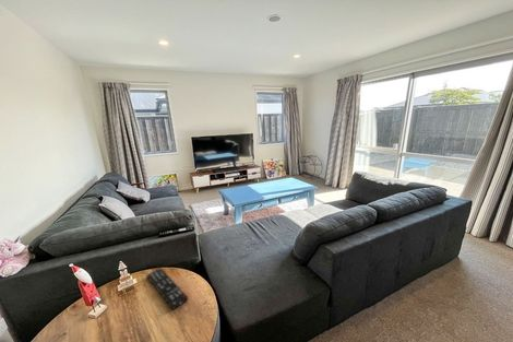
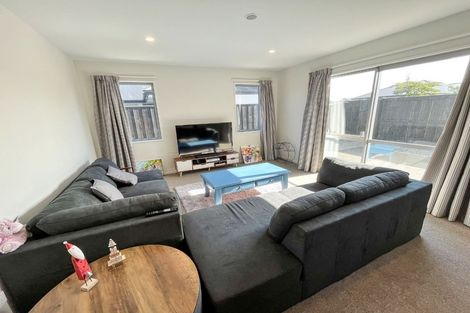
- remote control [146,267,189,310]
